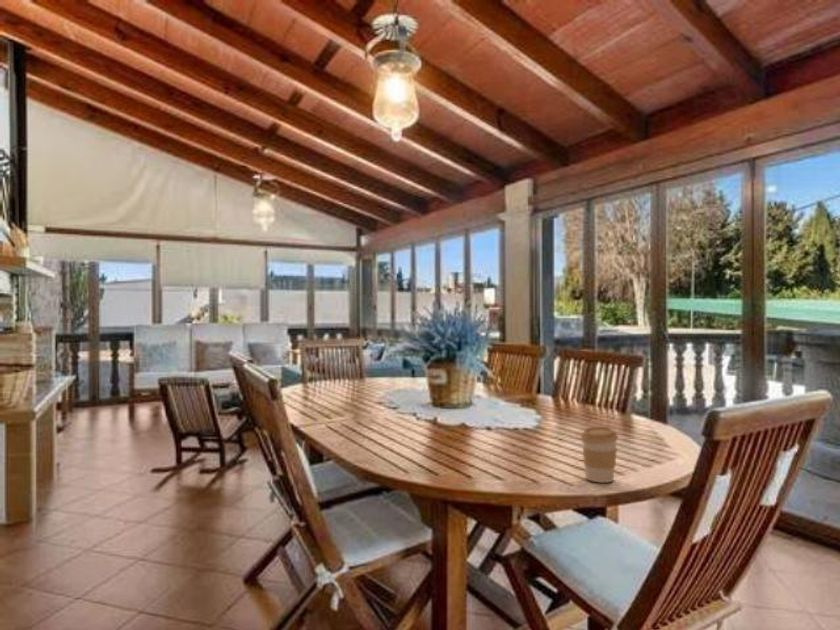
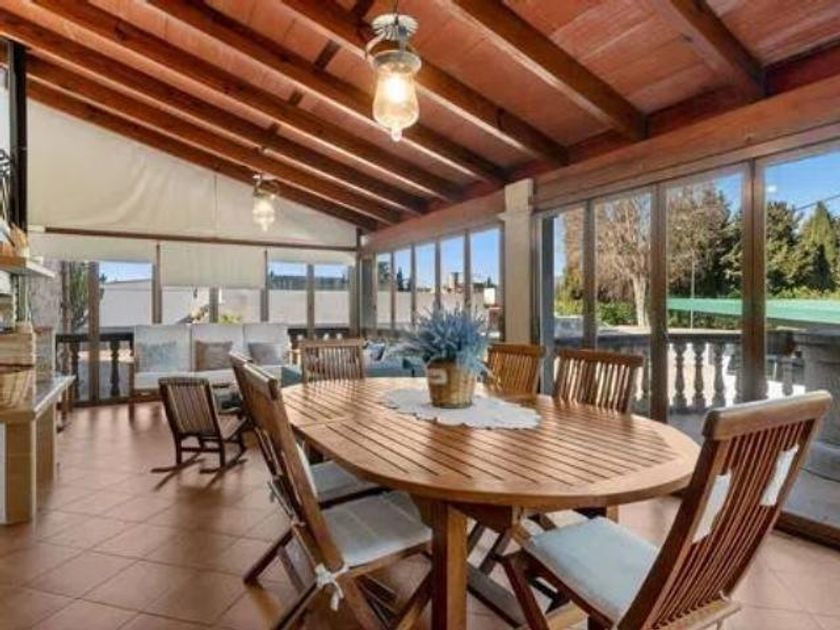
- coffee cup [579,426,619,484]
